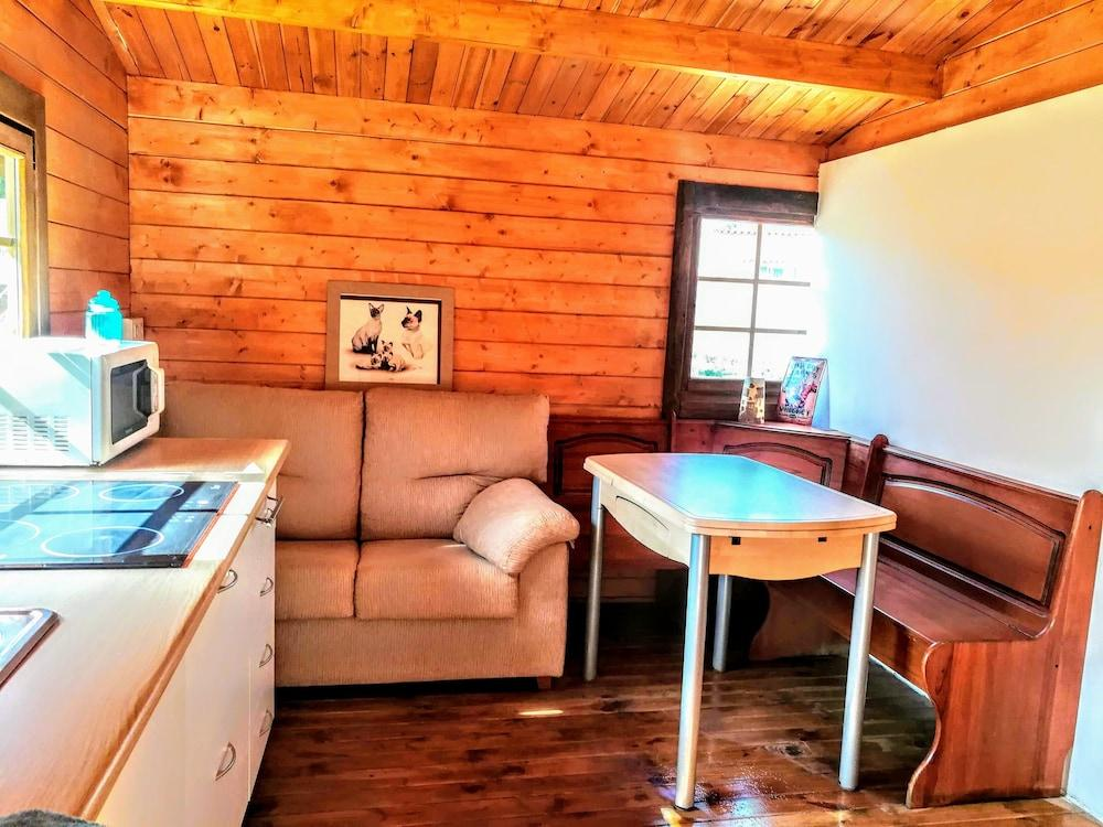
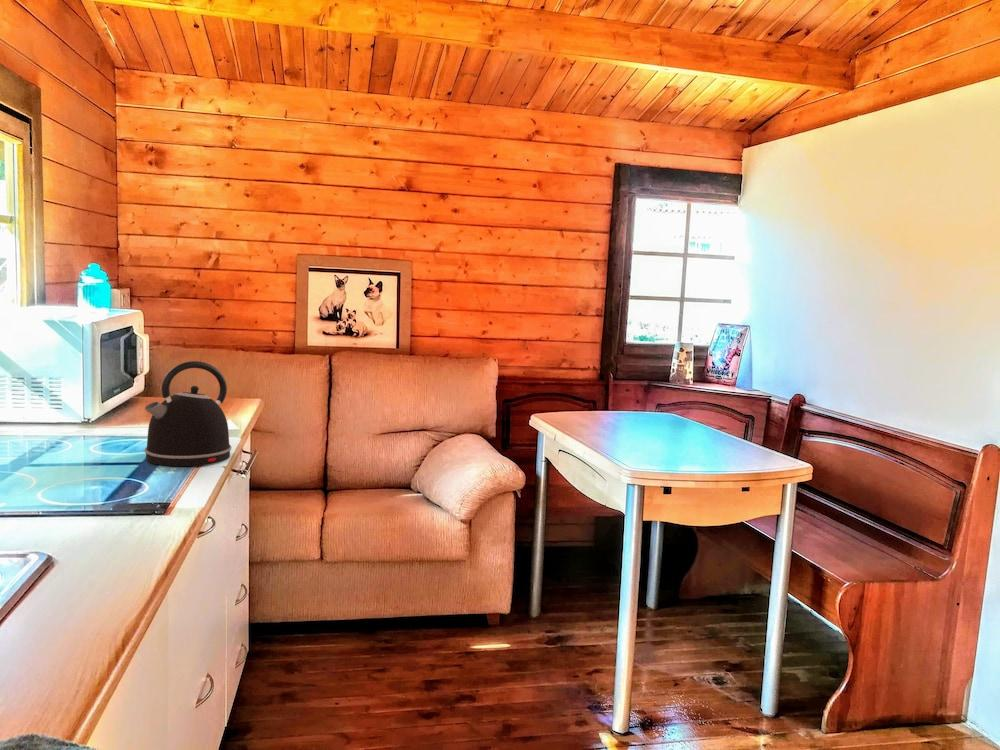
+ kettle [143,360,232,467]
